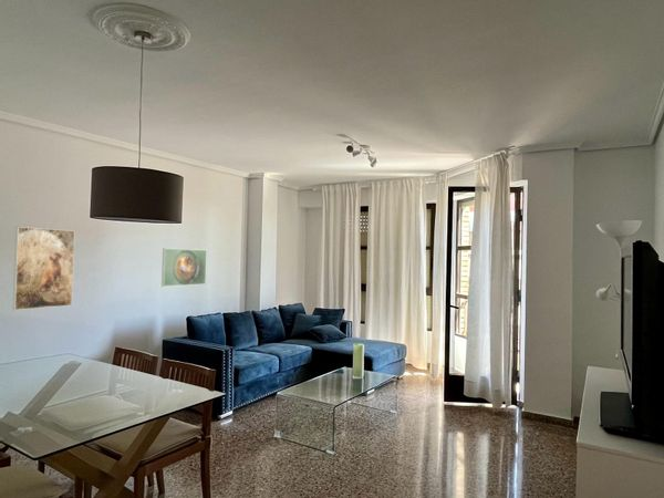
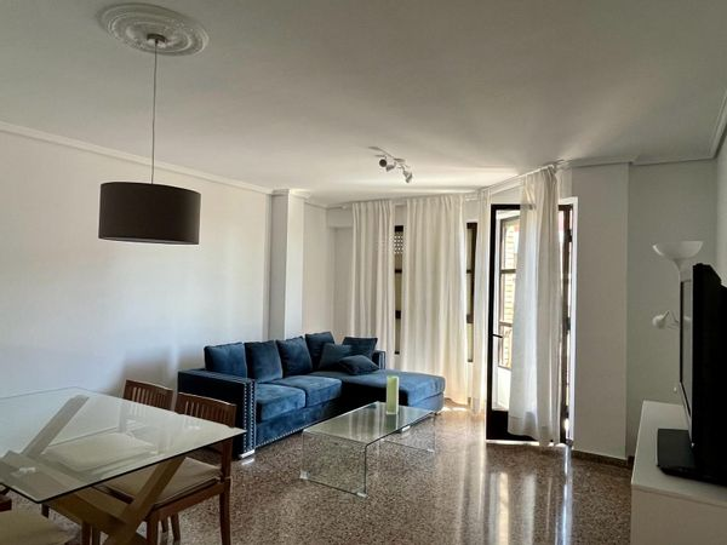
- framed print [12,226,76,311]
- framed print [160,247,208,288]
